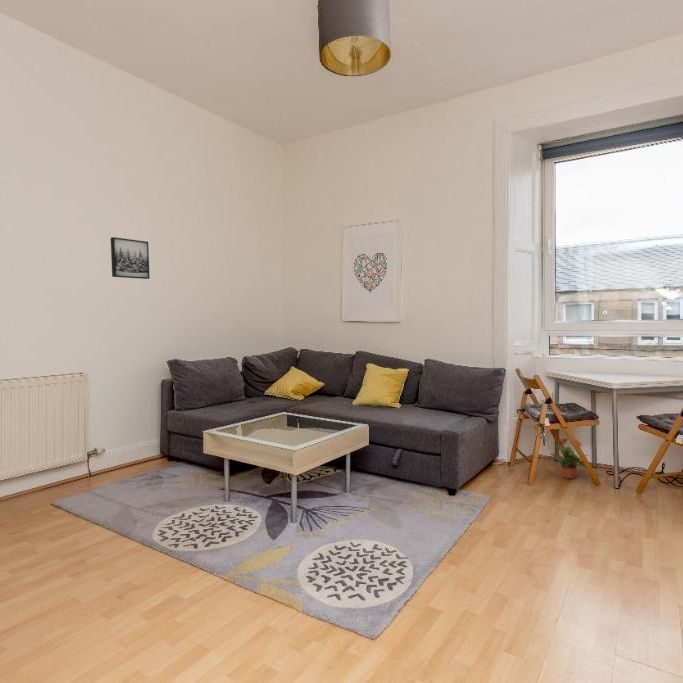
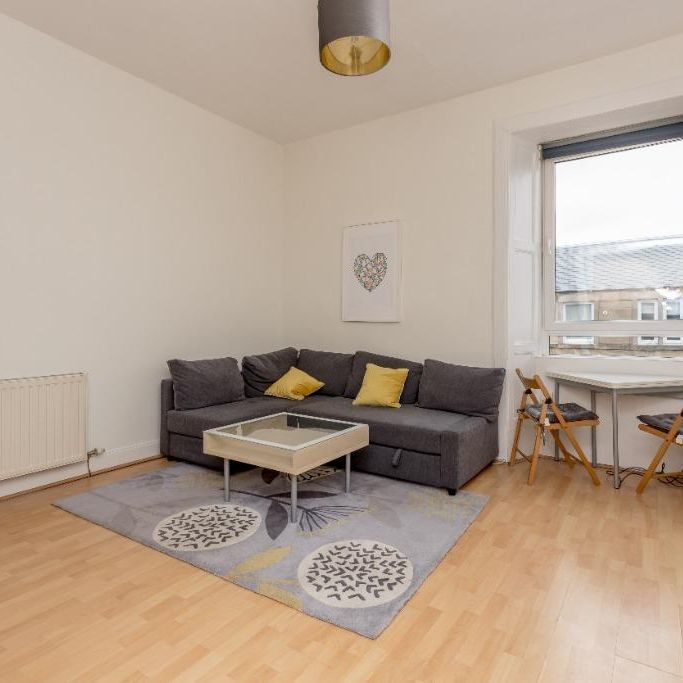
- potted plant [549,437,589,480]
- wall art [110,236,151,280]
